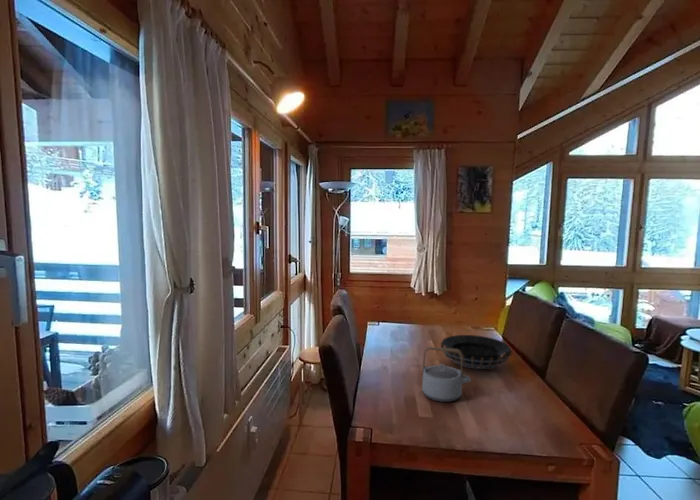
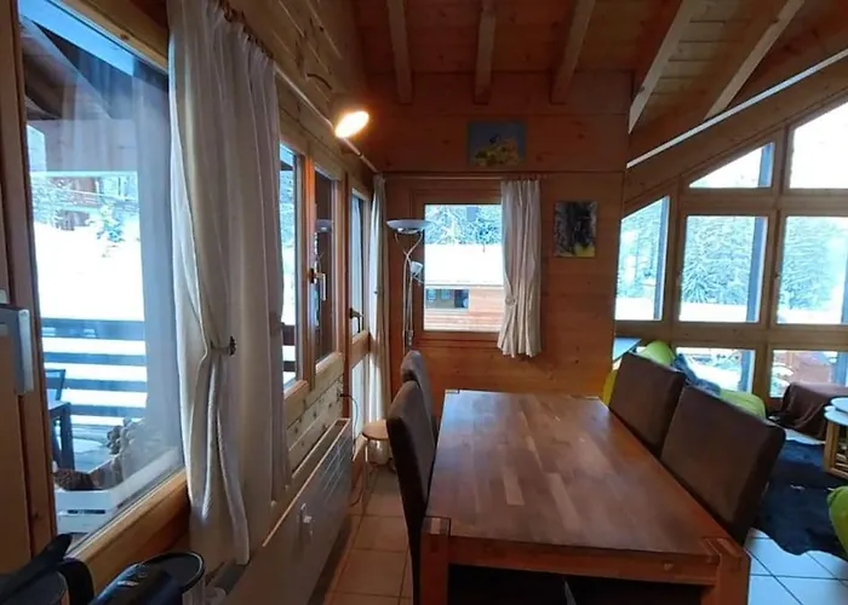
- teapot [421,346,472,403]
- decorative bowl [439,334,514,370]
